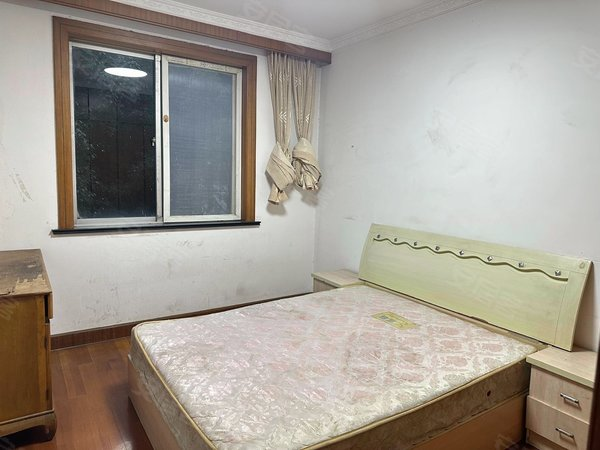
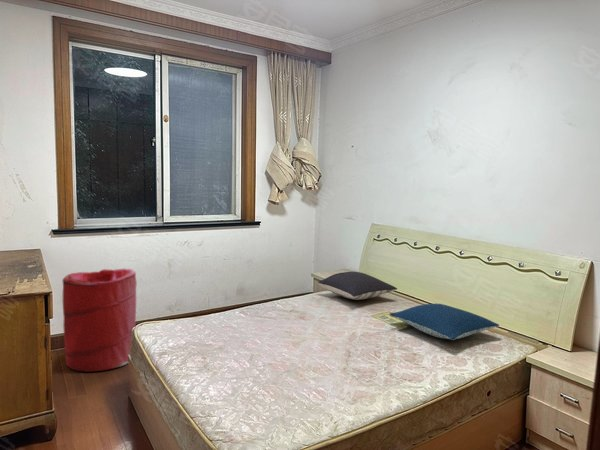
+ pillow [317,271,398,301]
+ laundry hamper [62,268,138,373]
+ pillow [389,303,500,341]
